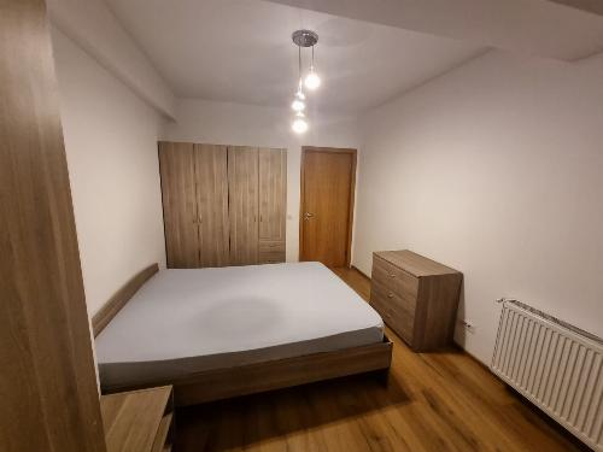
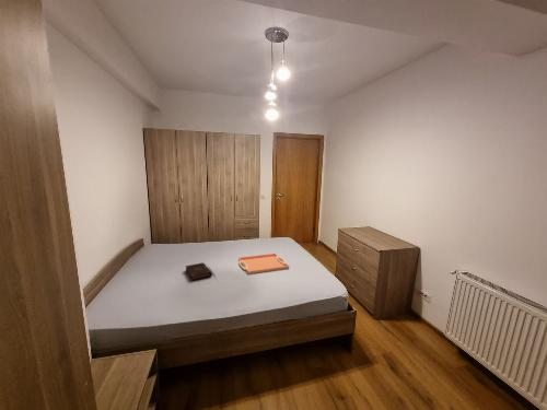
+ serving tray [237,253,290,276]
+ book [185,261,213,282]
